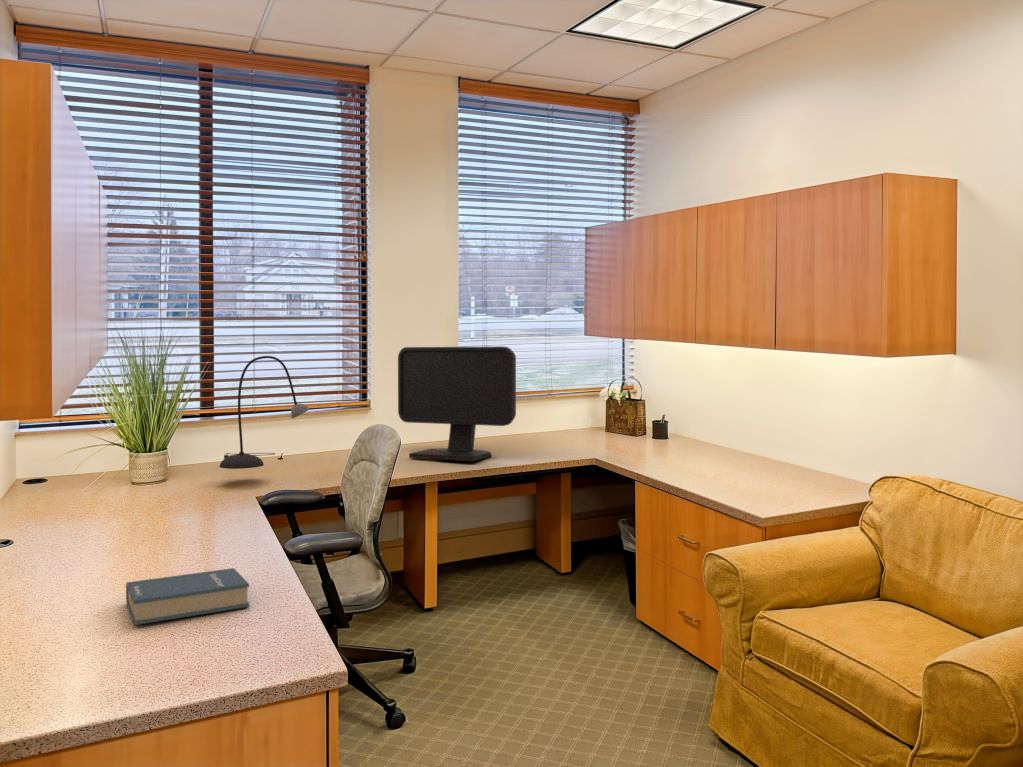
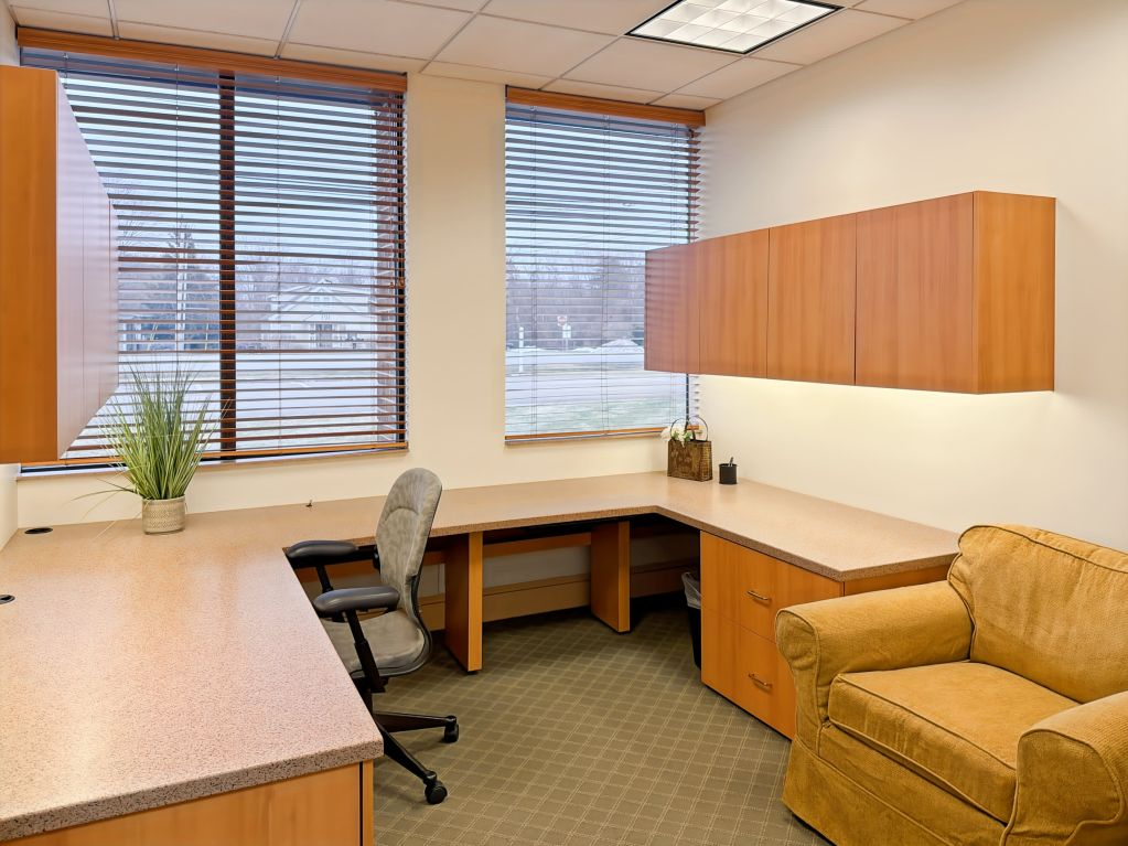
- desk lamp [218,355,310,470]
- monitor [397,345,517,462]
- hardback book [125,567,250,626]
